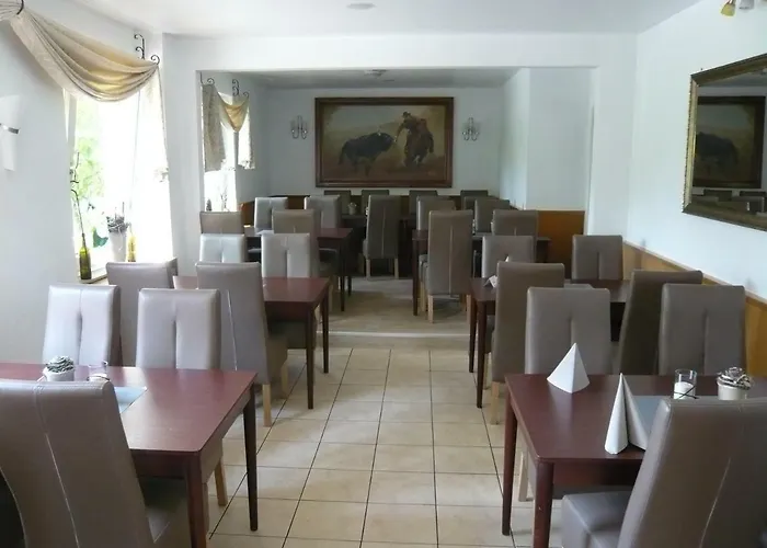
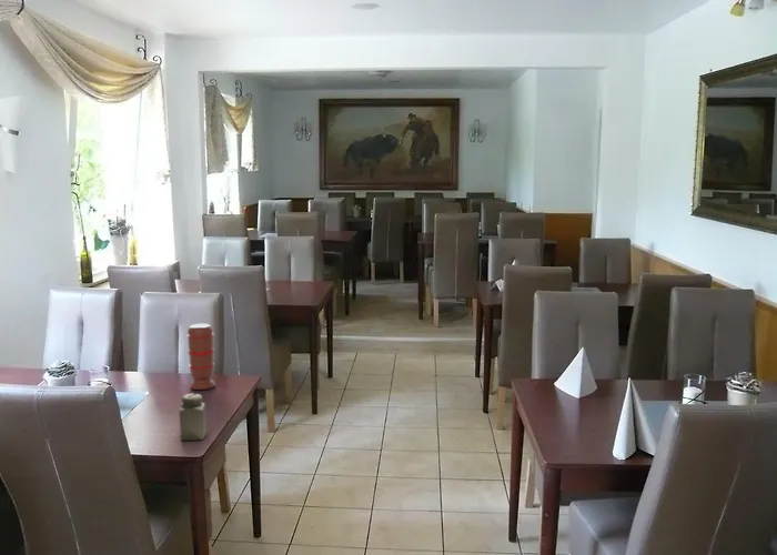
+ salt shaker [179,393,208,442]
+ spice grinder [185,323,216,391]
